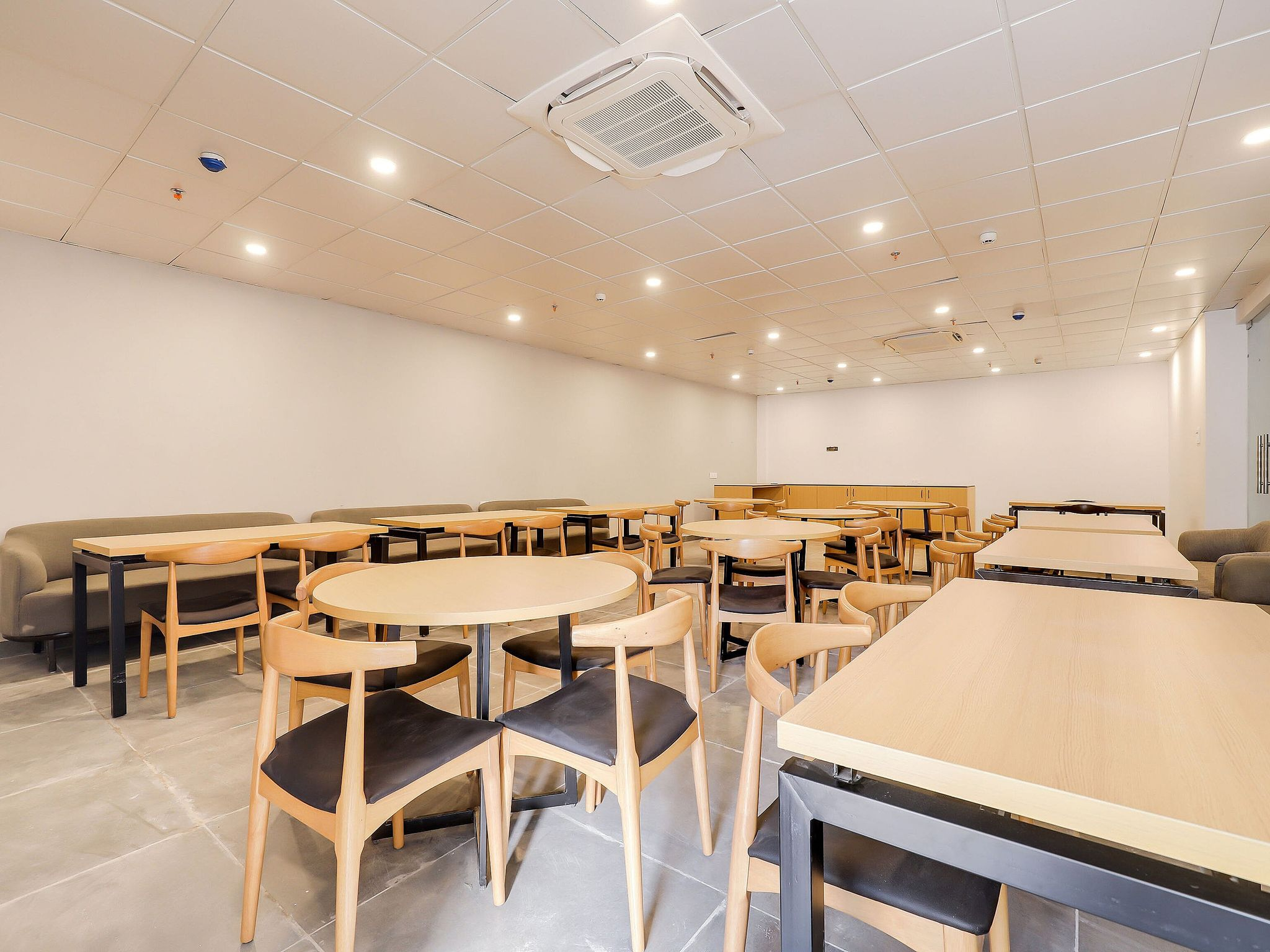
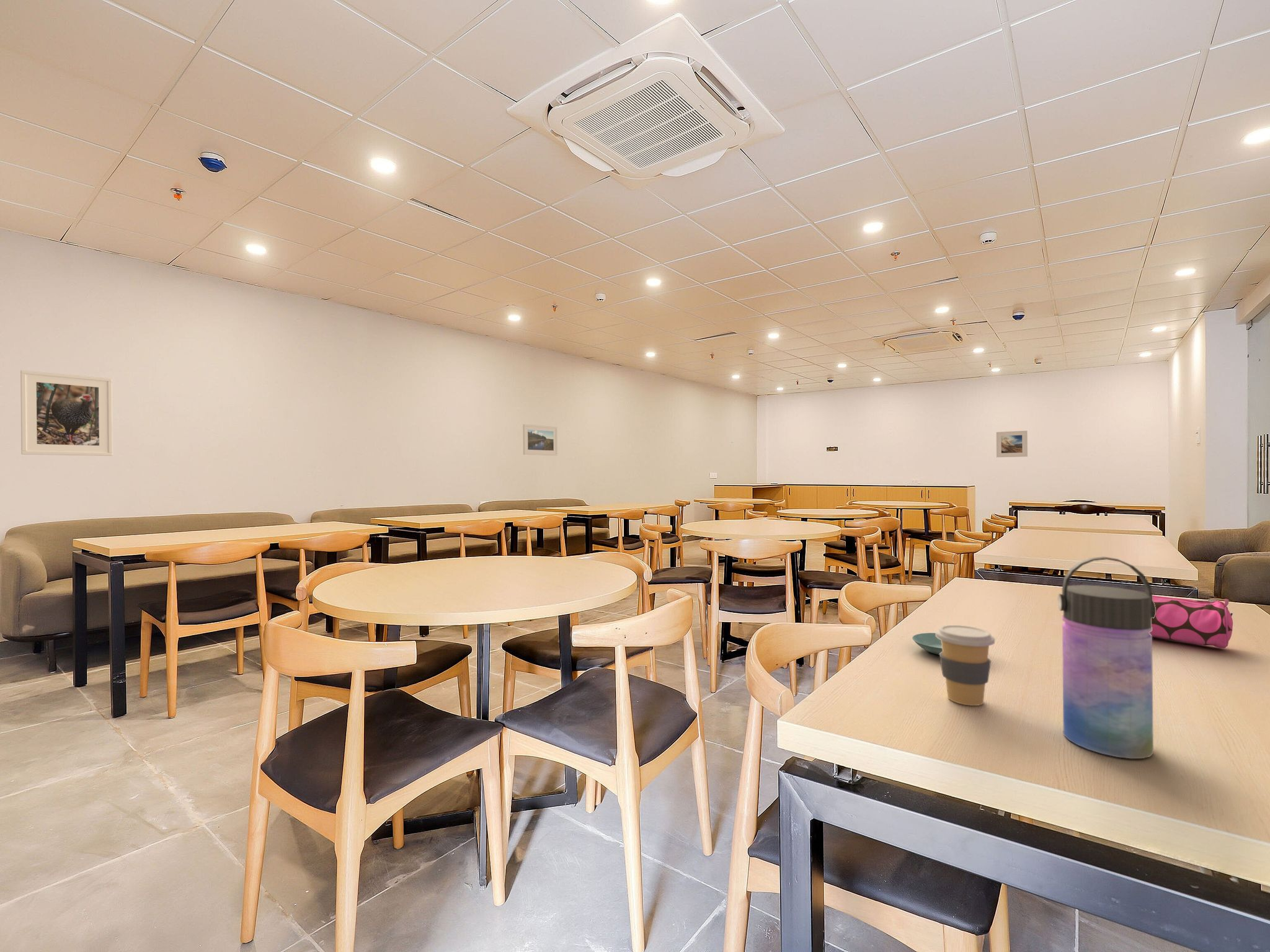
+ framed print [20,370,113,456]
+ water bottle [1057,556,1156,759]
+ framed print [996,430,1028,458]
+ saucer [912,632,943,656]
+ pencil case [1150,595,1233,649]
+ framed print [523,424,558,456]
+ coffee cup [935,625,995,706]
